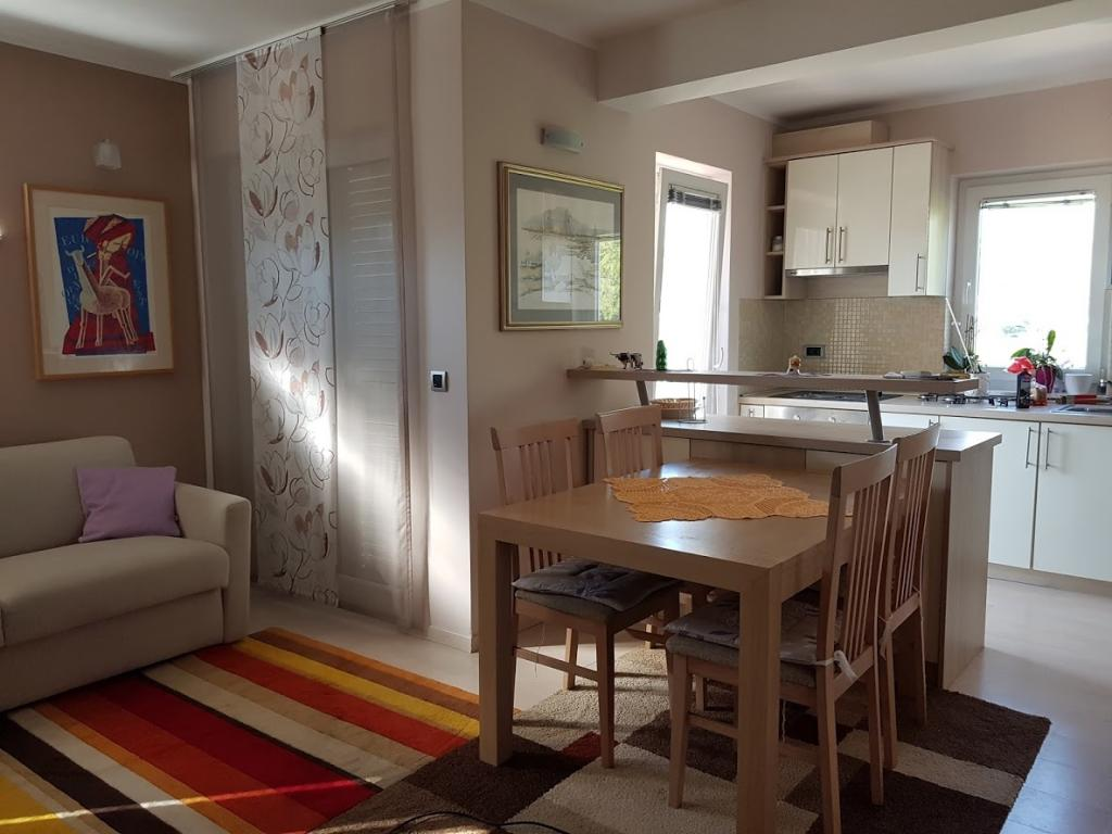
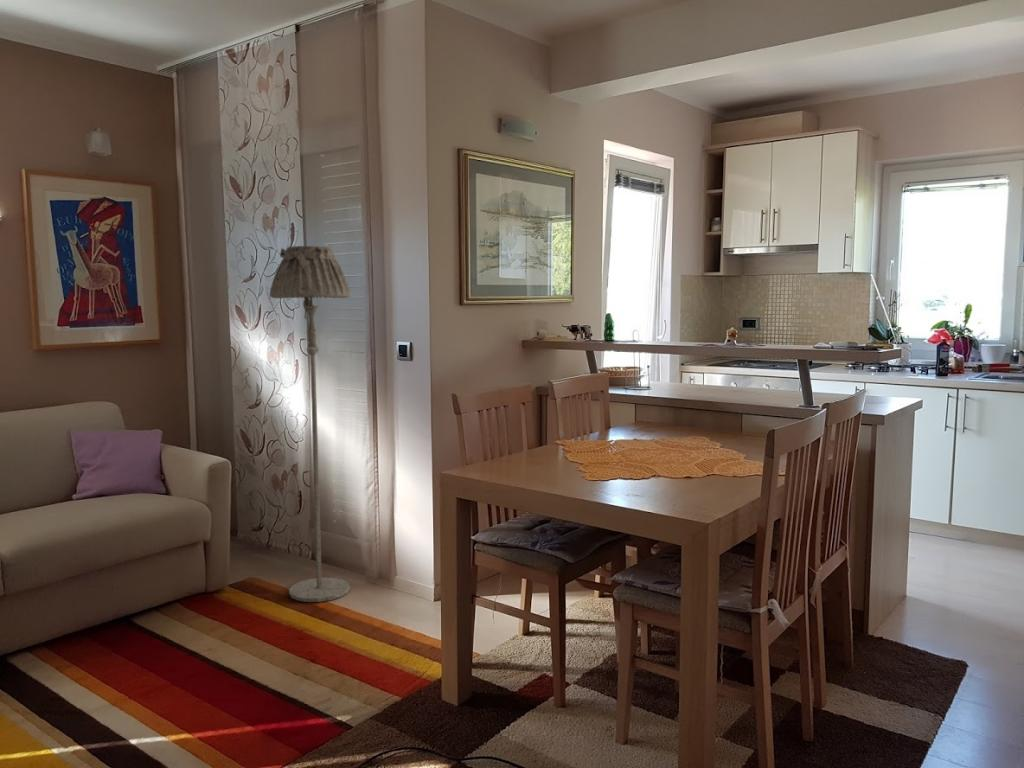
+ floor lamp [268,245,352,603]
